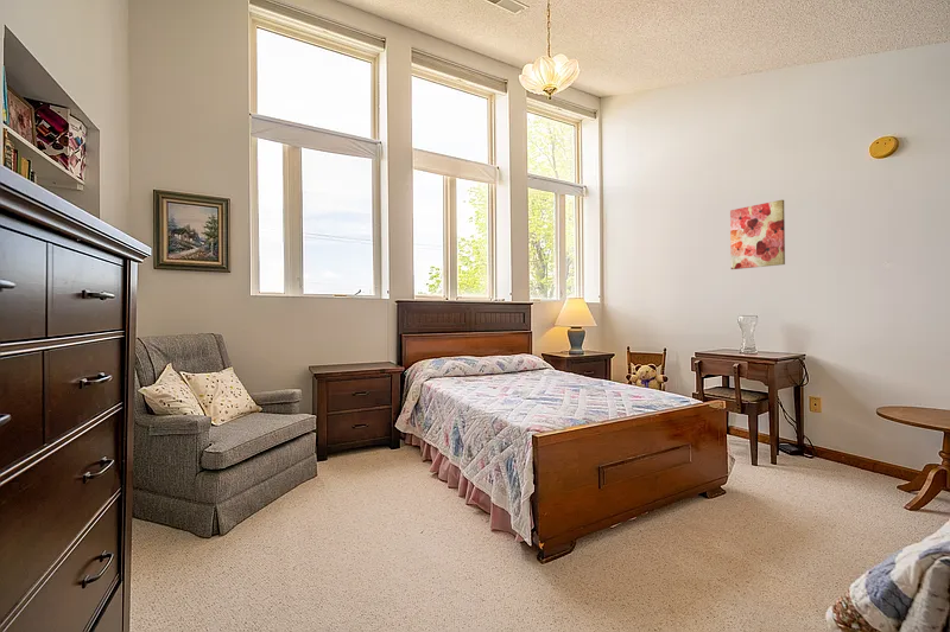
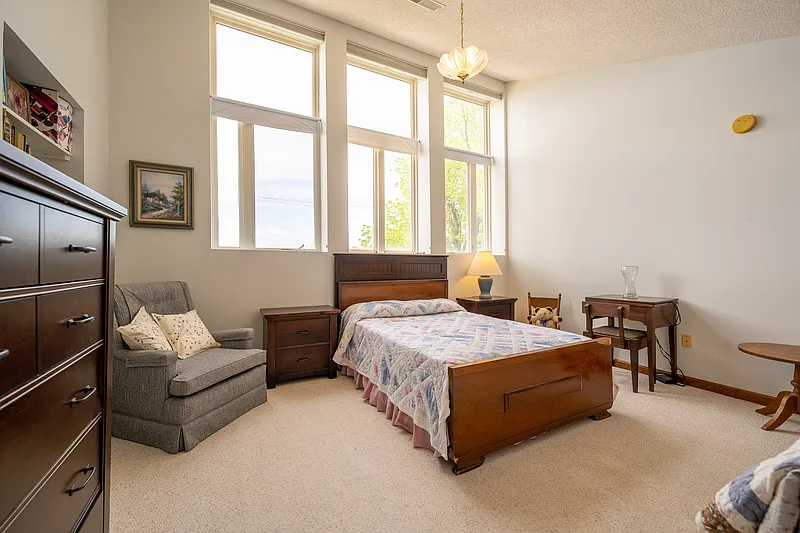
- wall art [729,199,786,270]
